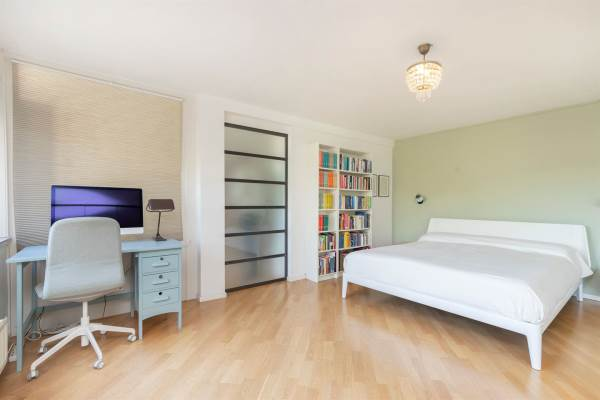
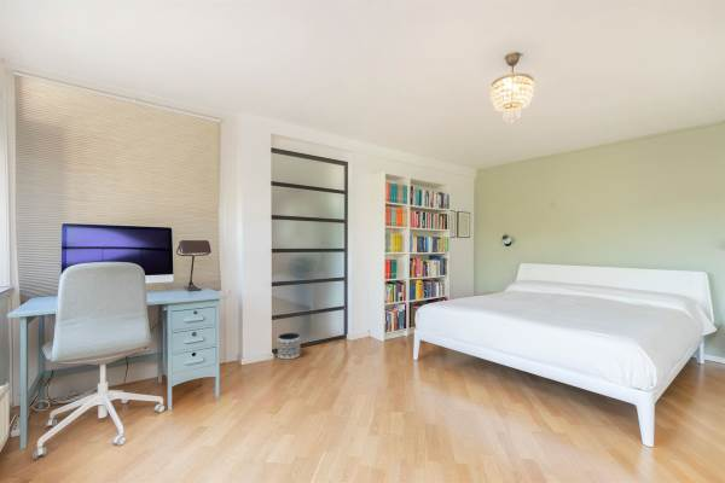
+ planter [277,332,301,360]
